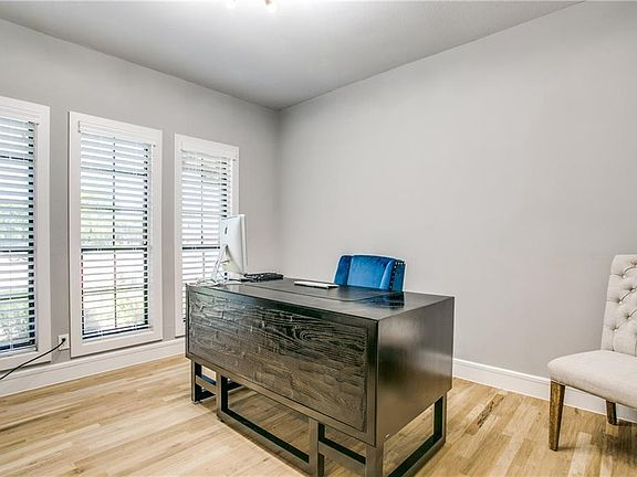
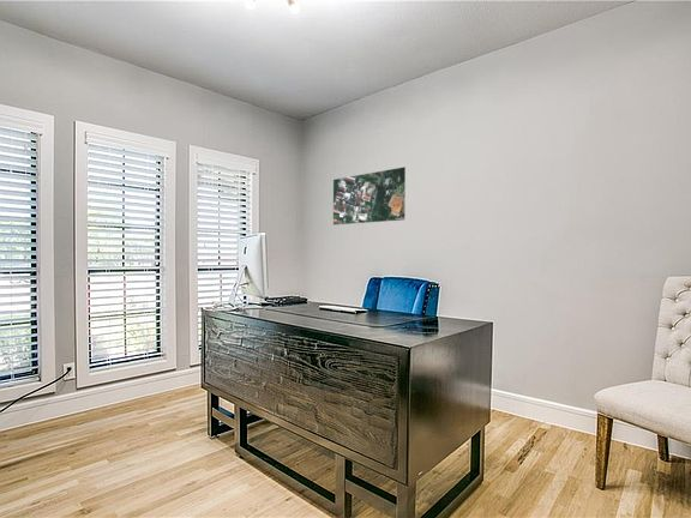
+ map [332,165,407,225]
